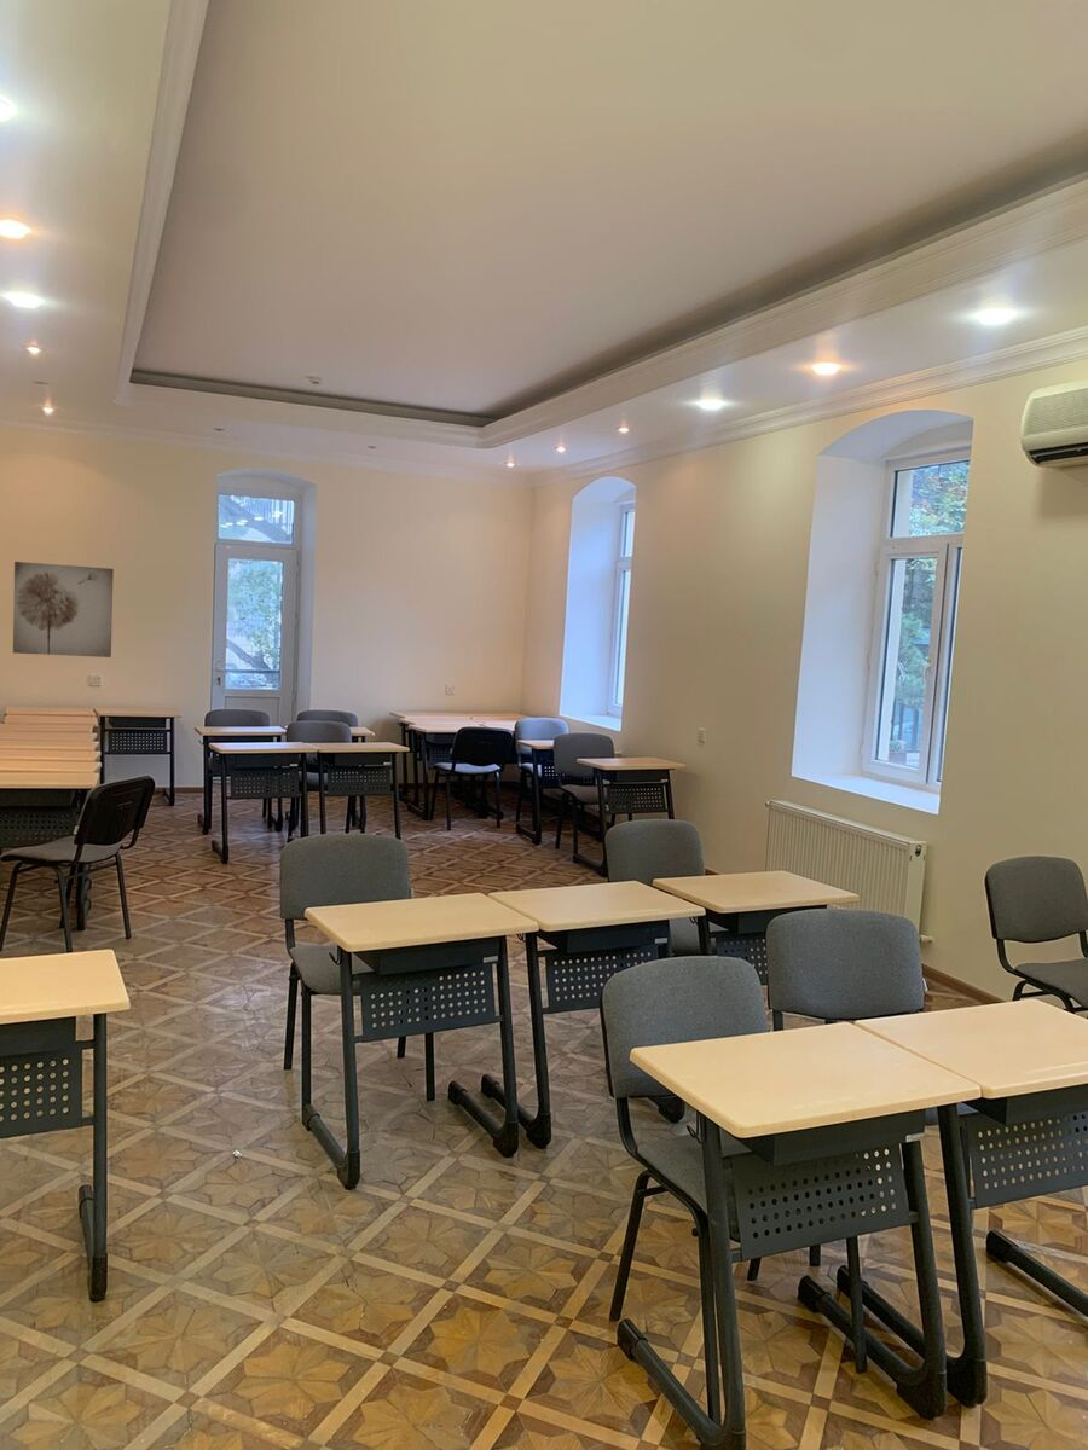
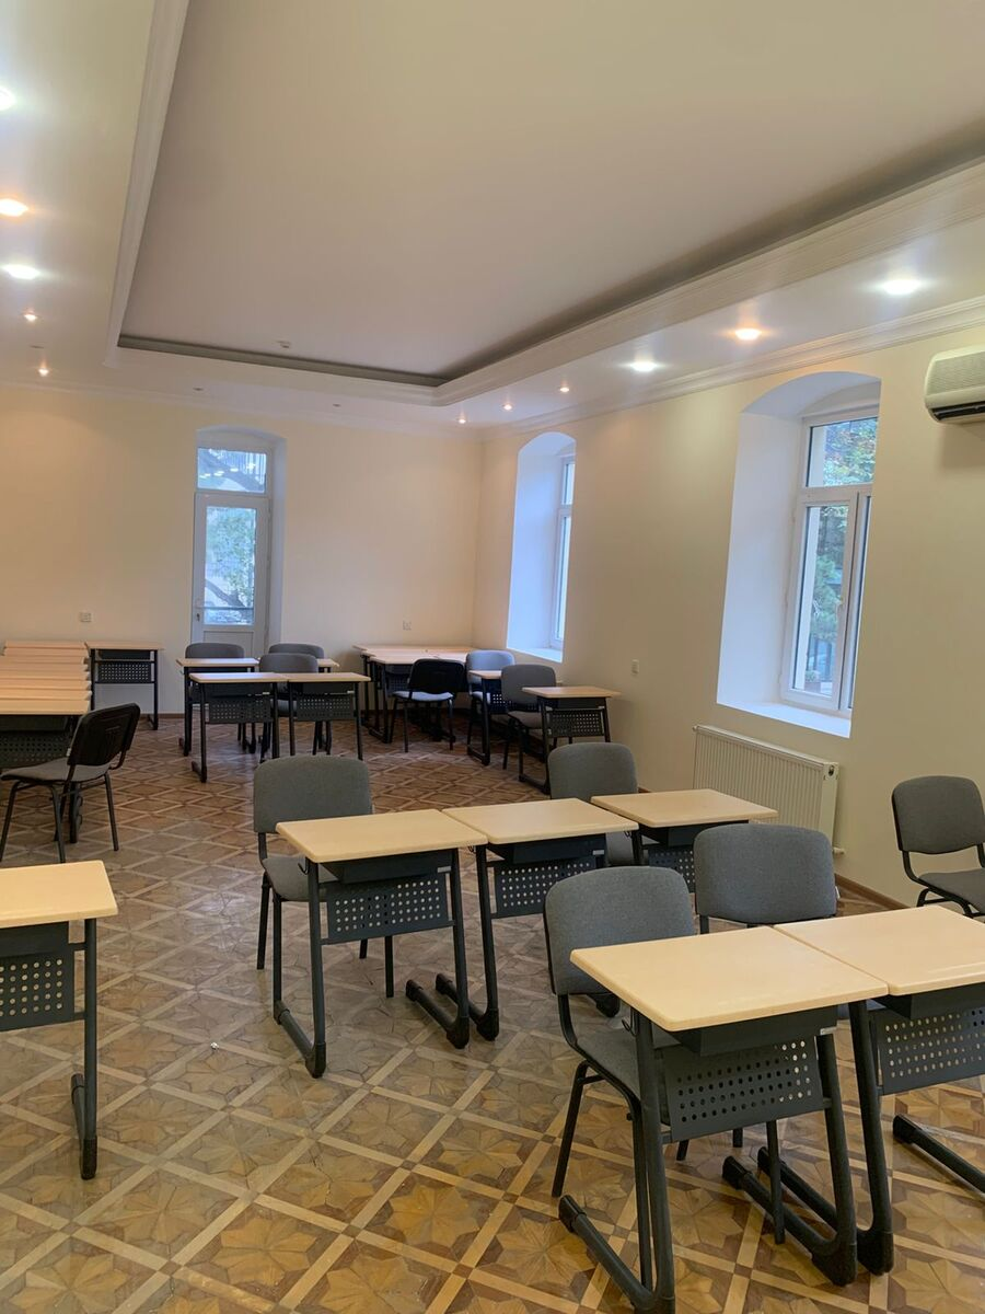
- wall art [12,561,115,659]
